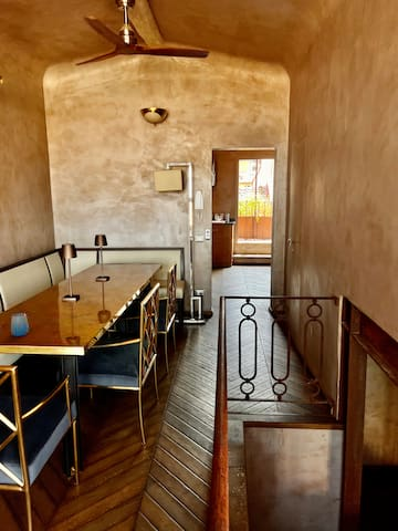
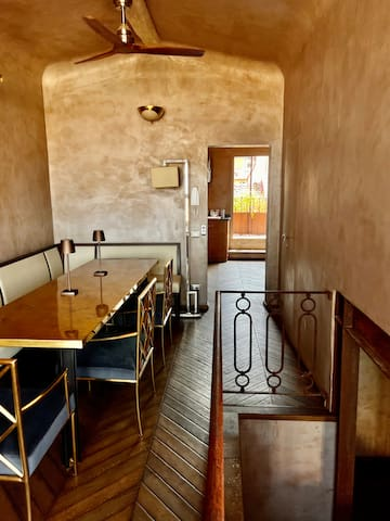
- cup [10,312,30,337]
